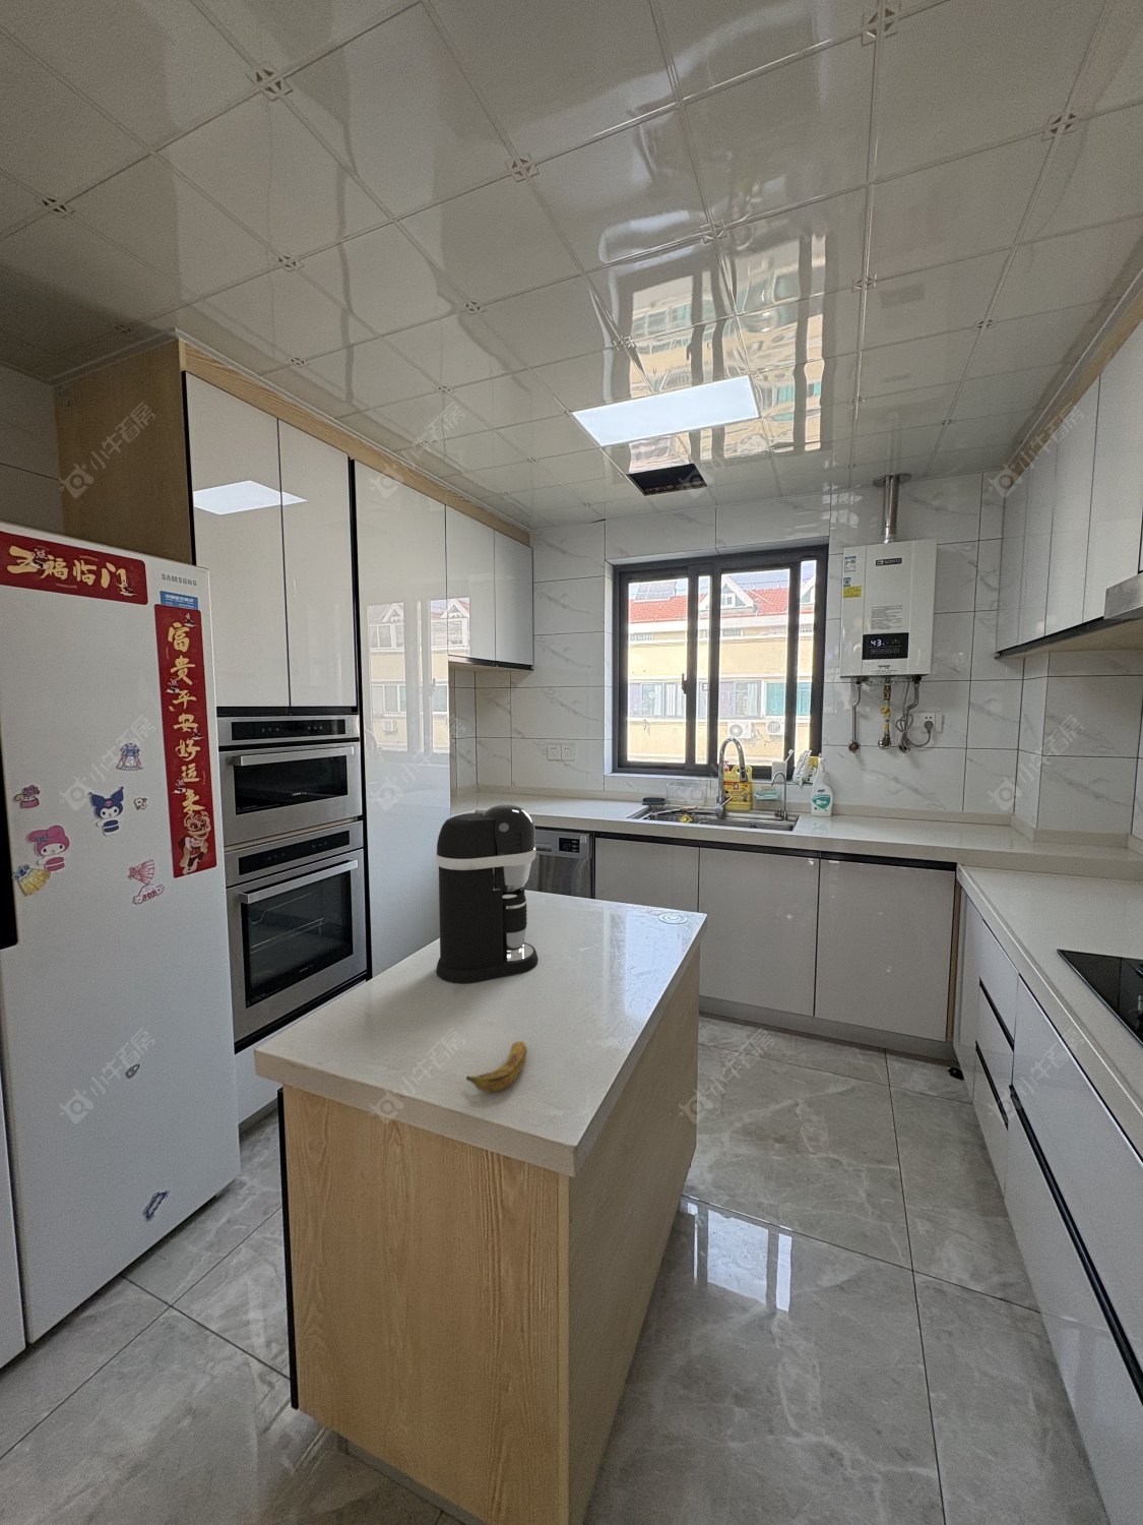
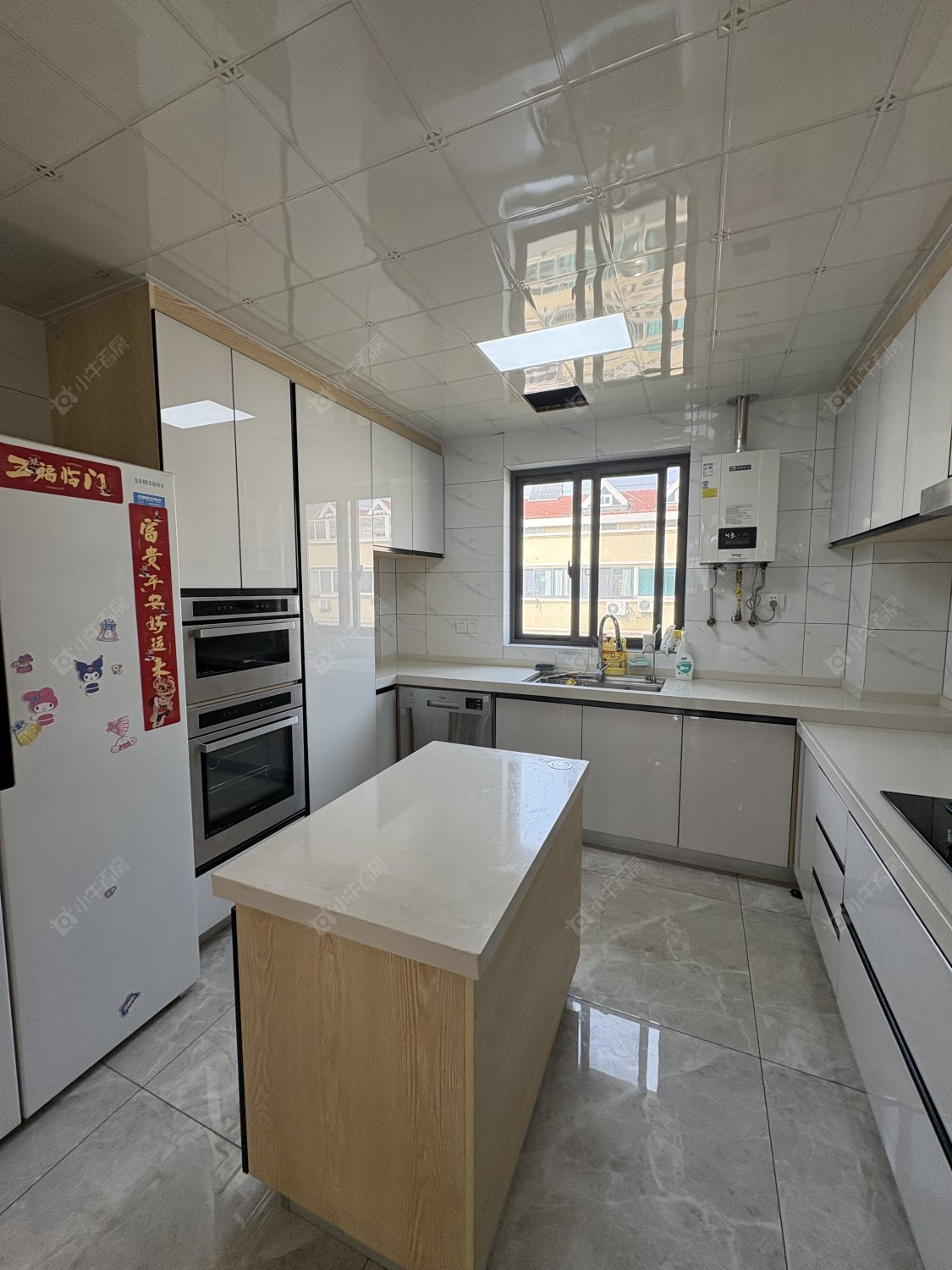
- banana [466,1040,528,1093]
- coffee maker [435,803,539,985]
